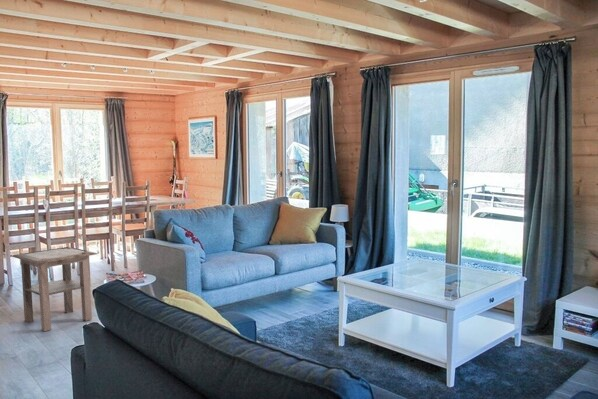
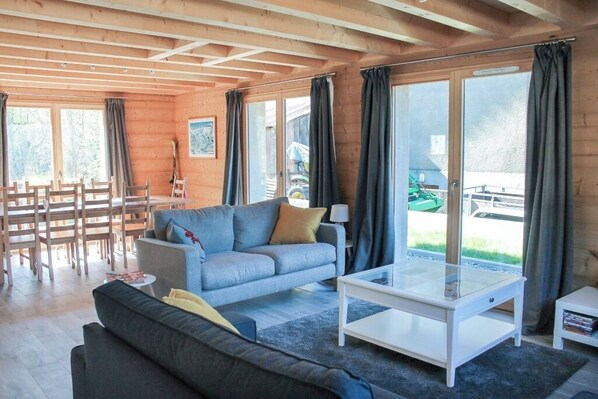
- side table [11,246,99,332]
